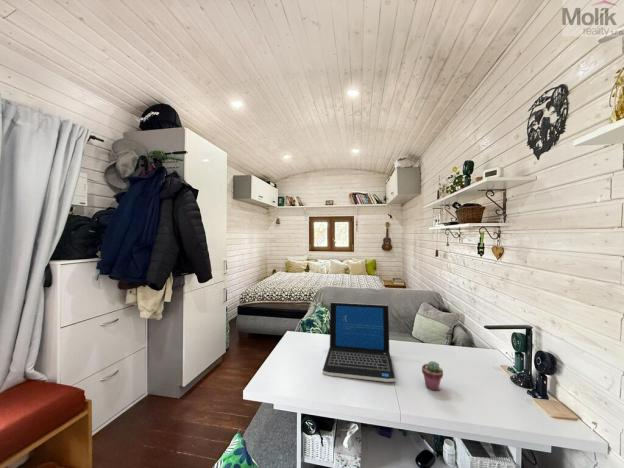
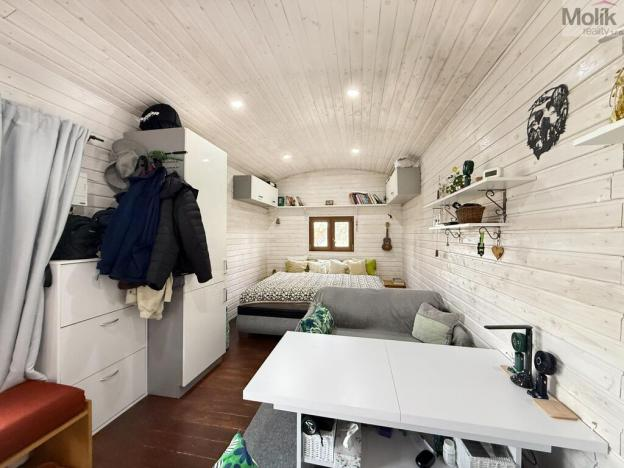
- laptop [322,301,396,383]
- potted succulent [421,360,444,392]
